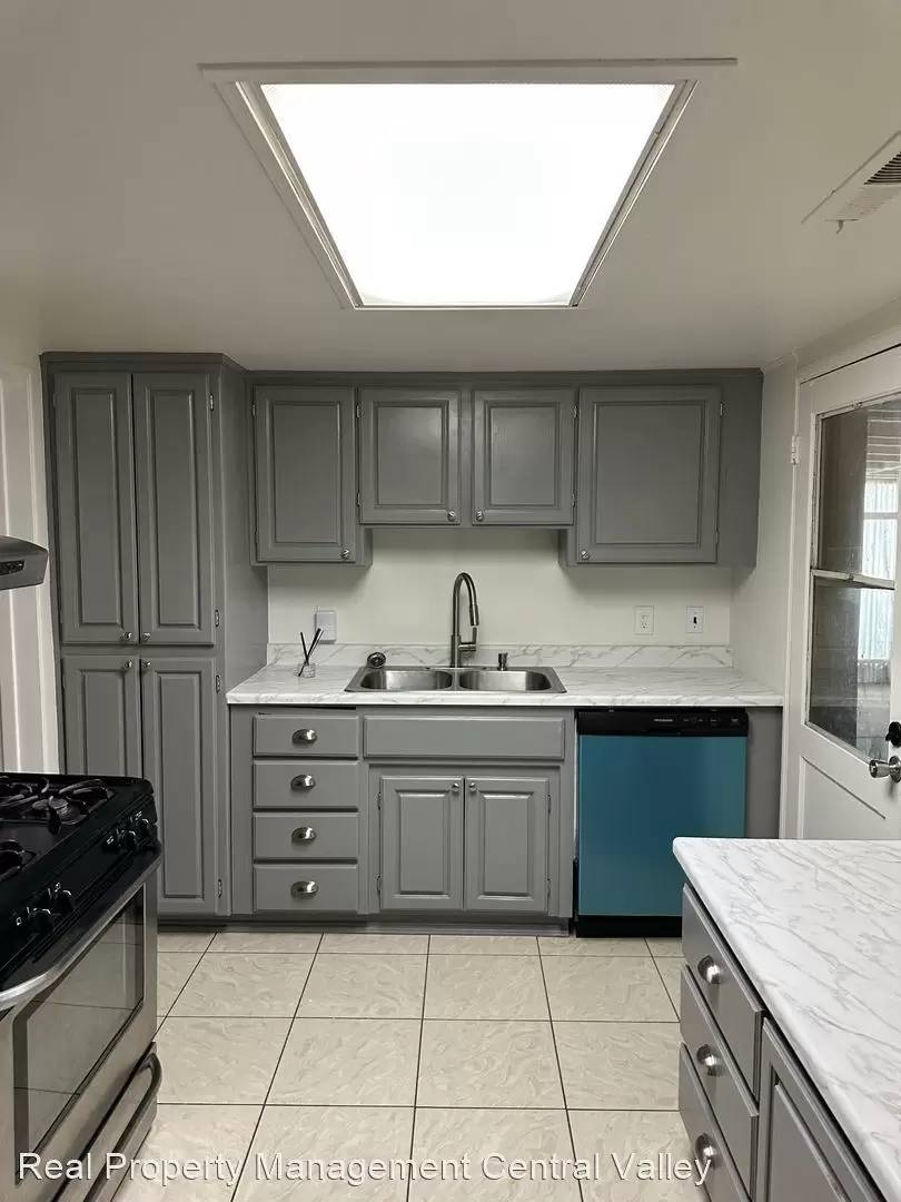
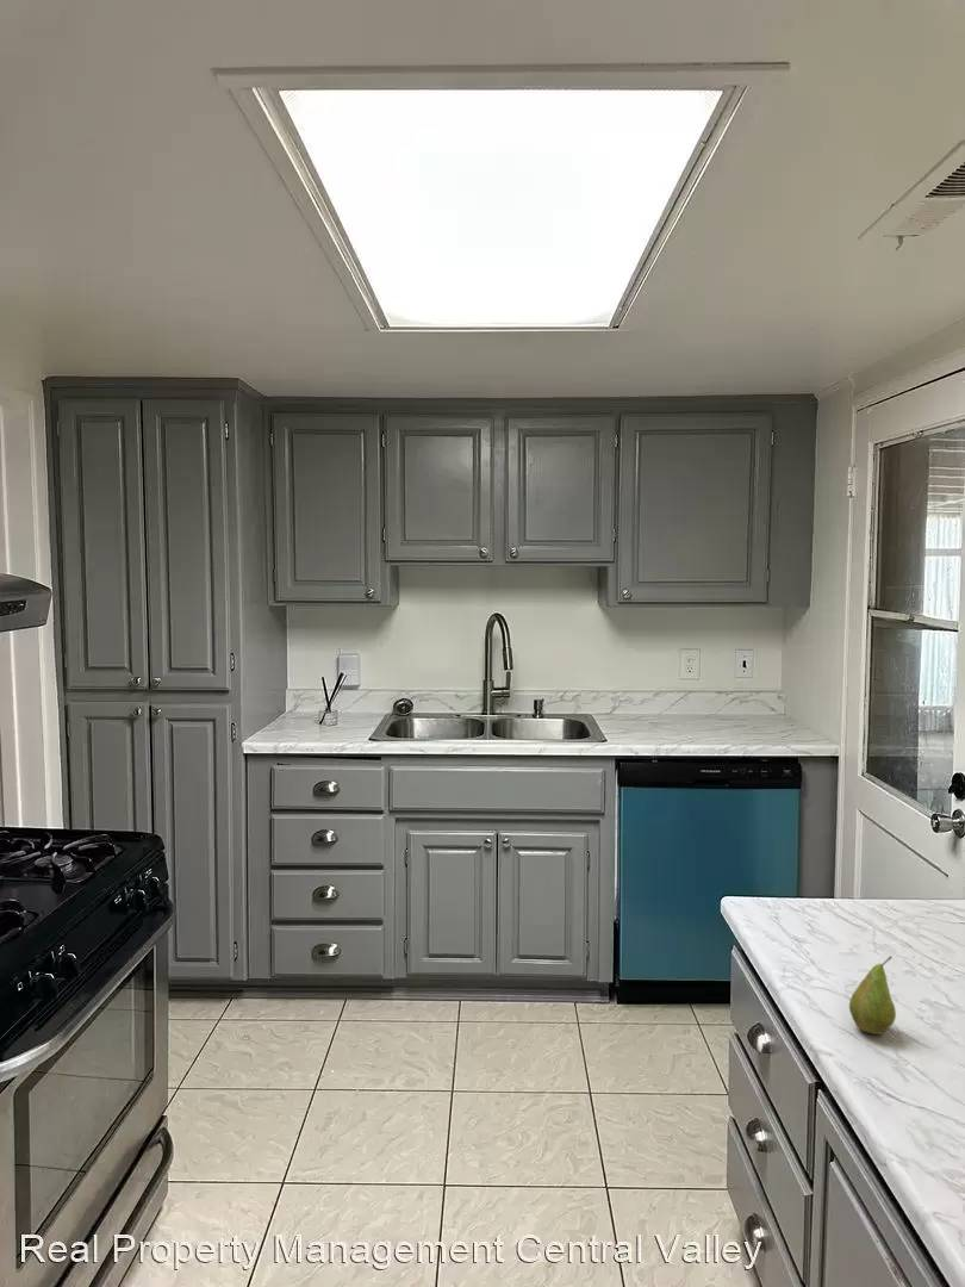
+ fruit [848,955,897,1036]
